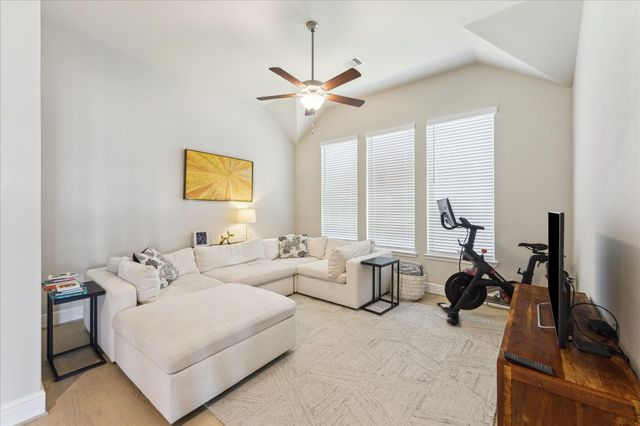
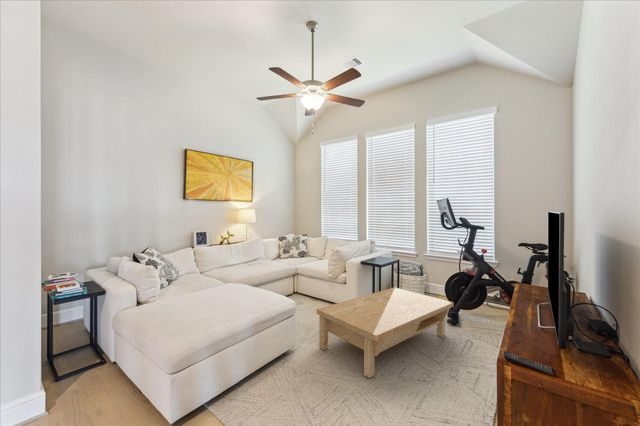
+ coffee table [316,286,455,379]
